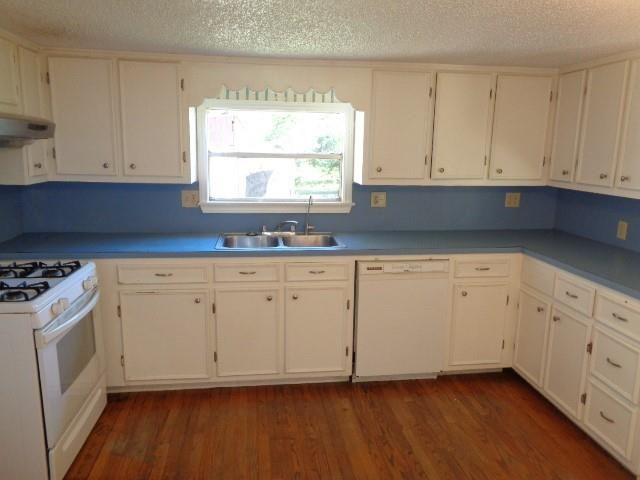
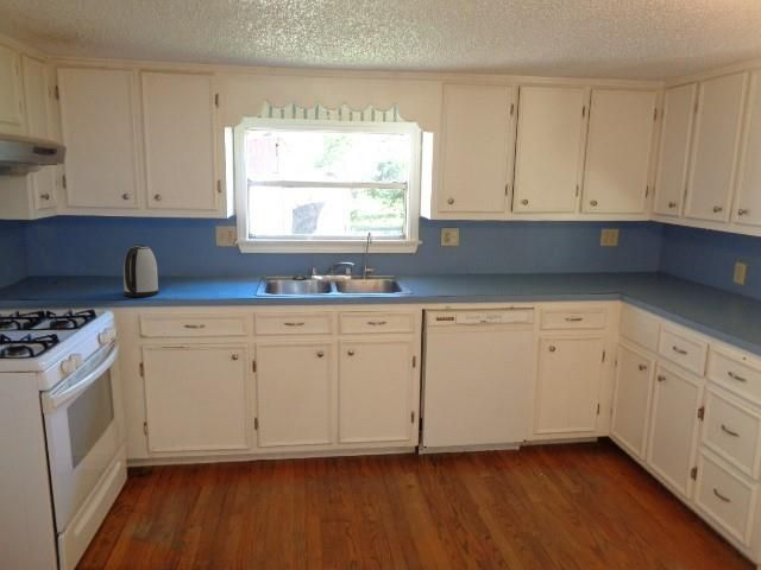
+ kettle [122,243,159,298]
